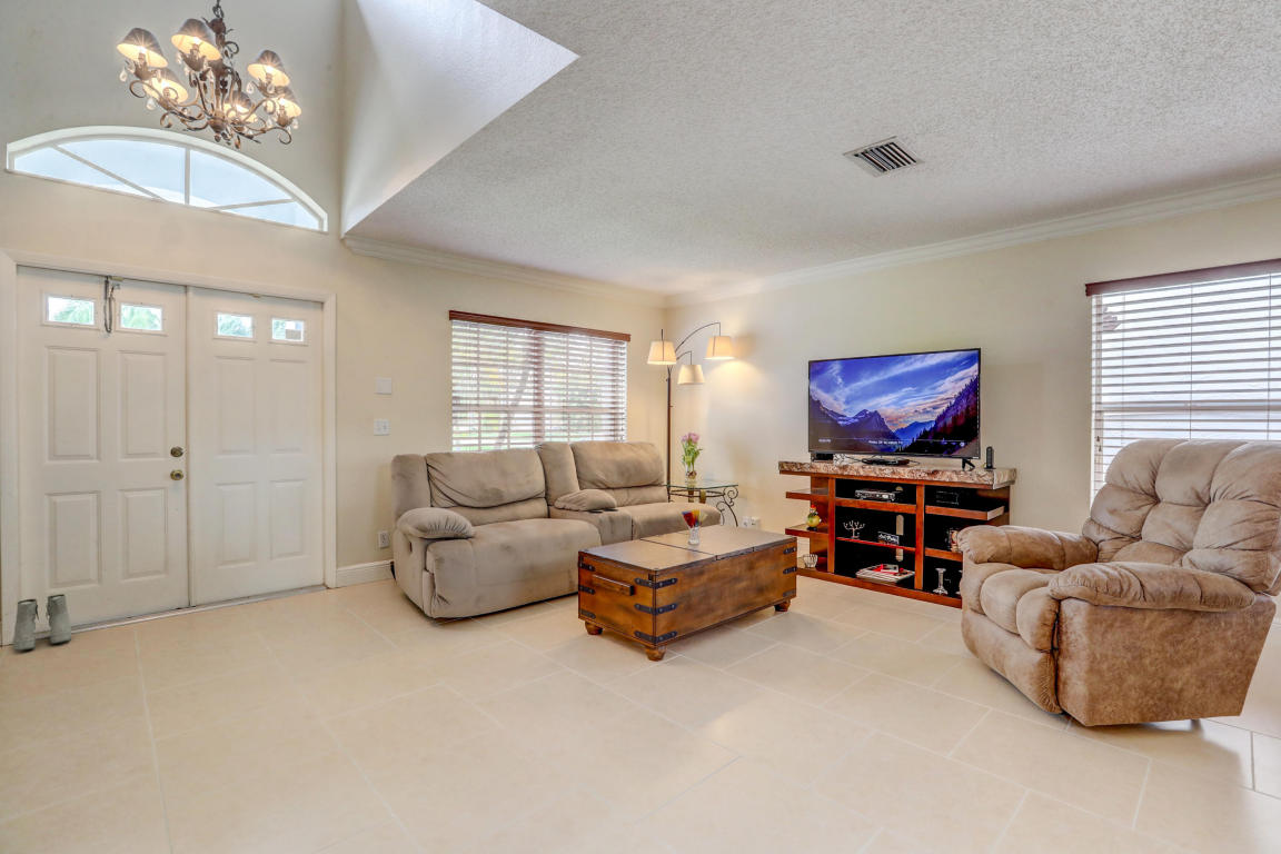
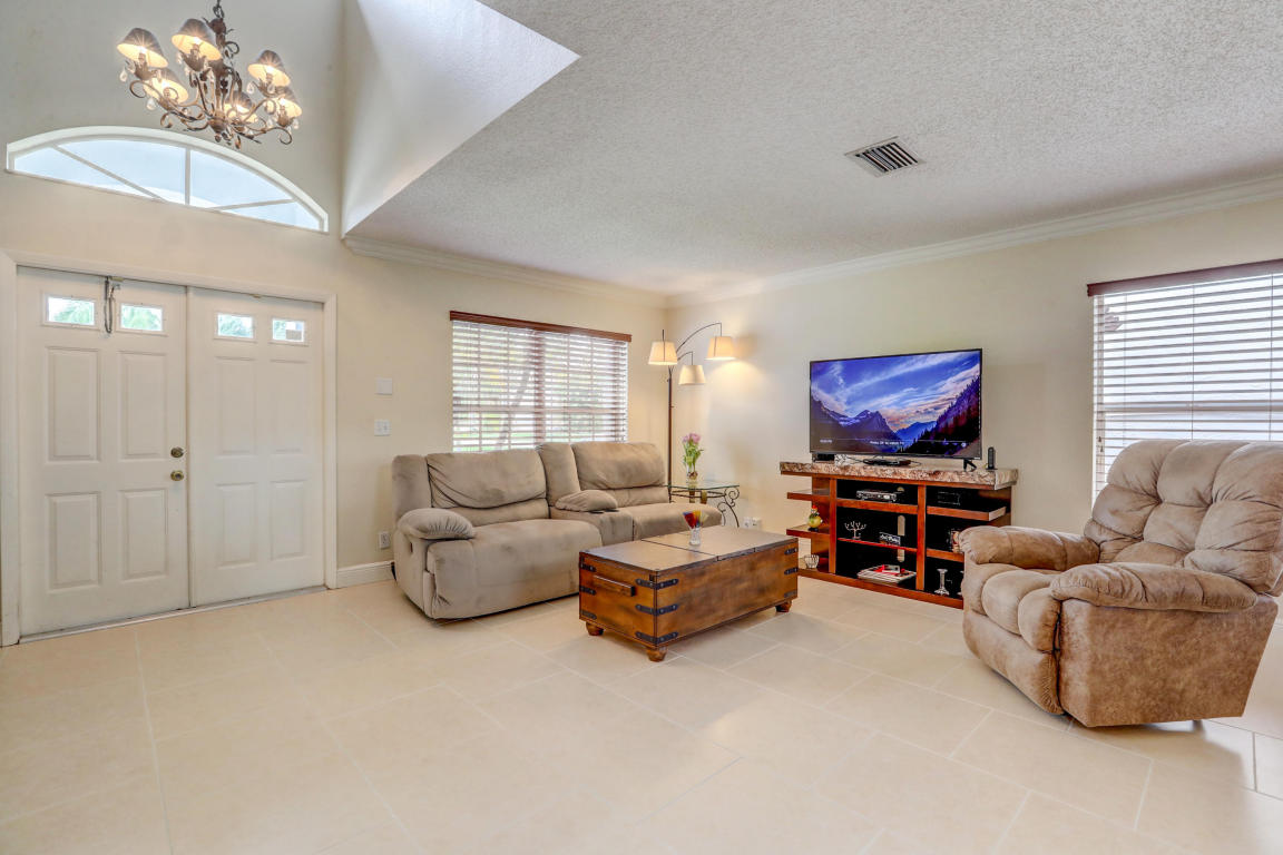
- boots [12,593,72,652]
